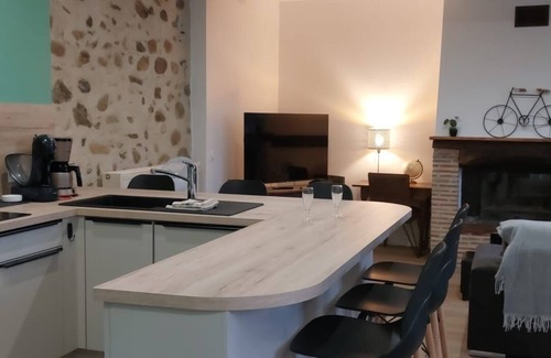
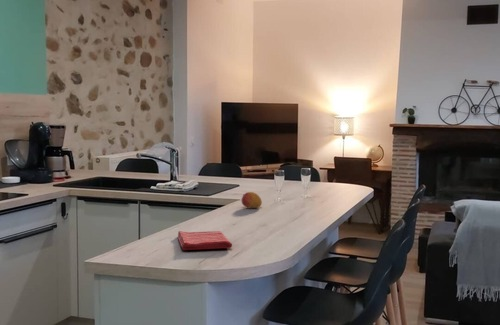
+ dish towel [177,230,233,251]
+ fruit [241,191,263,209]
